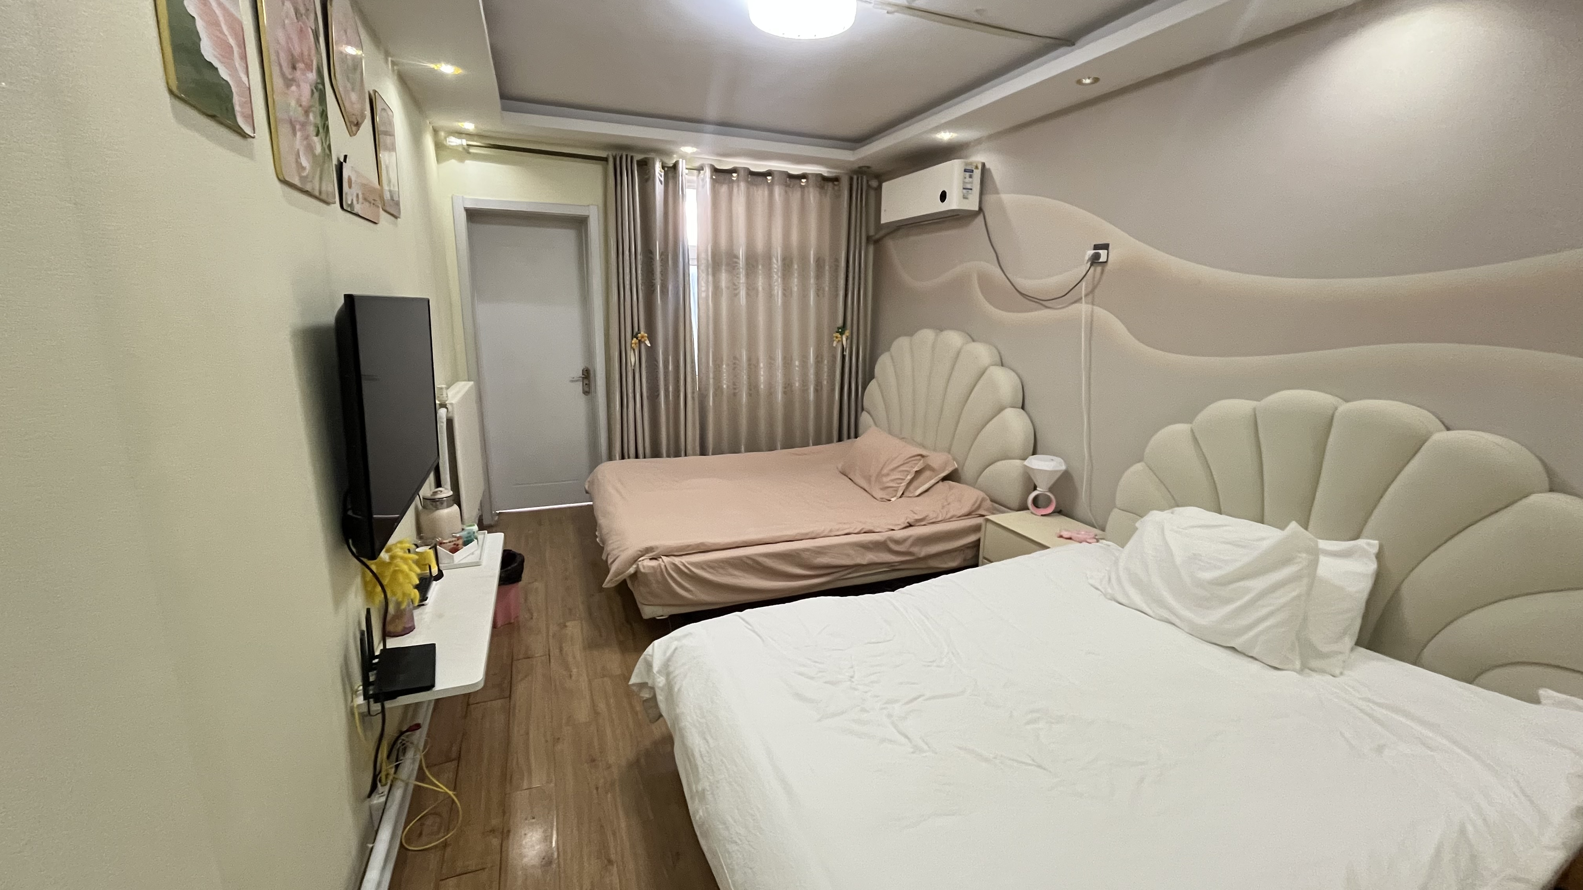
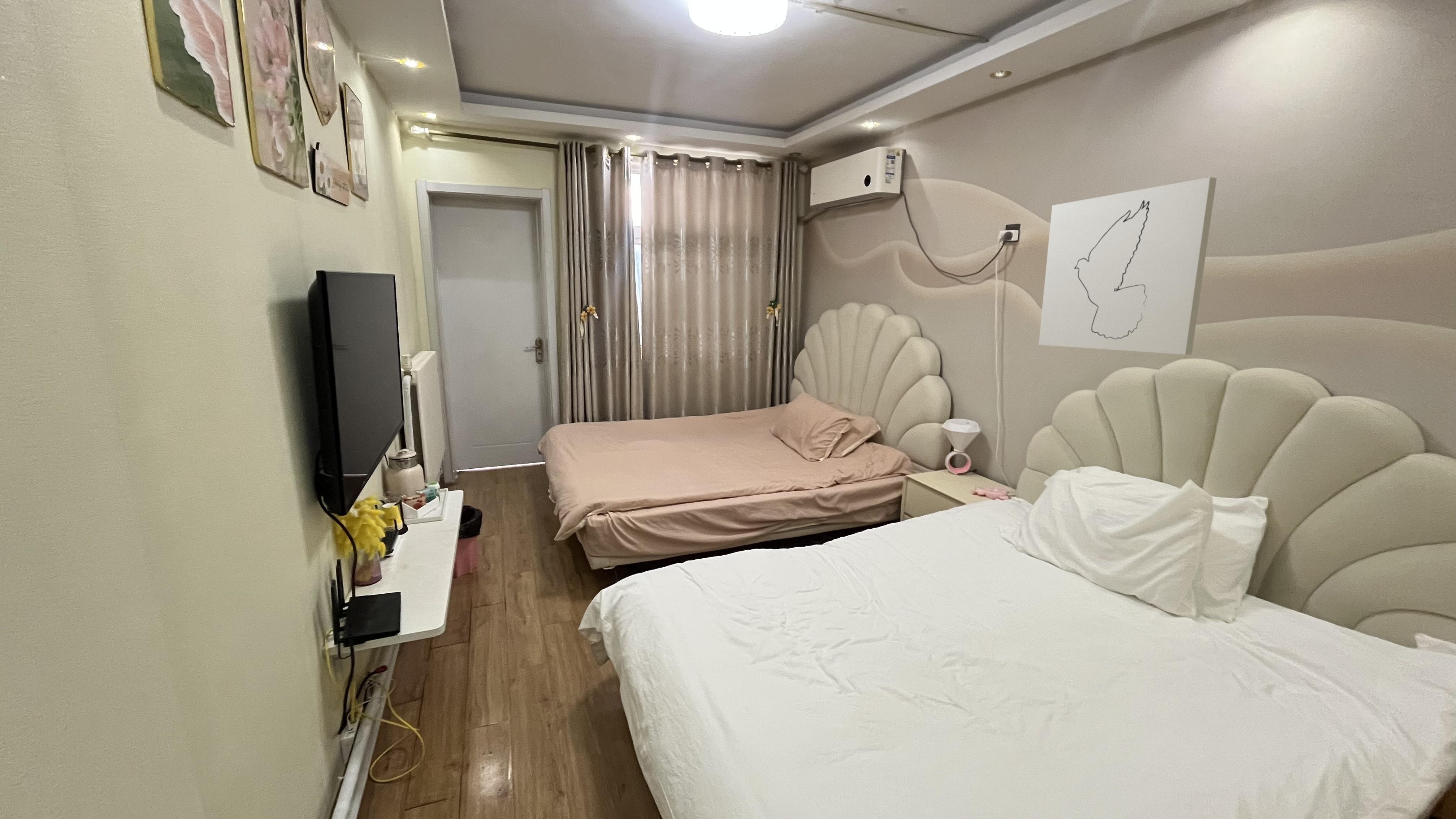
+ wall art [1038,177,1217,355]
